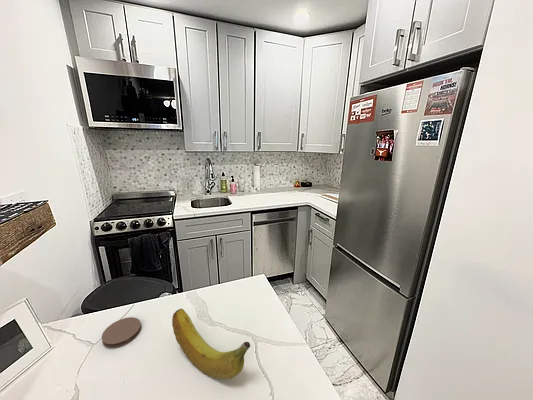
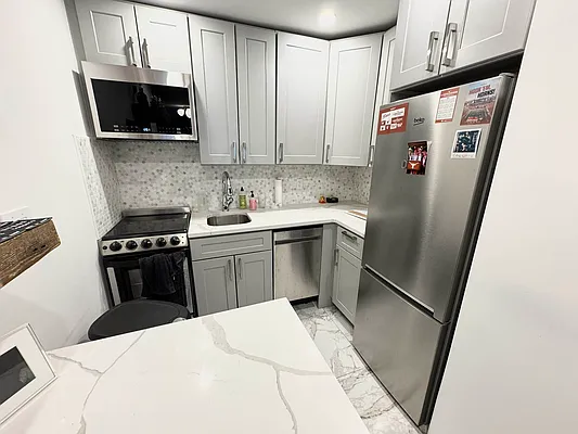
- coaster [101,316,142,349]
- fruit [171,308,251,380]
